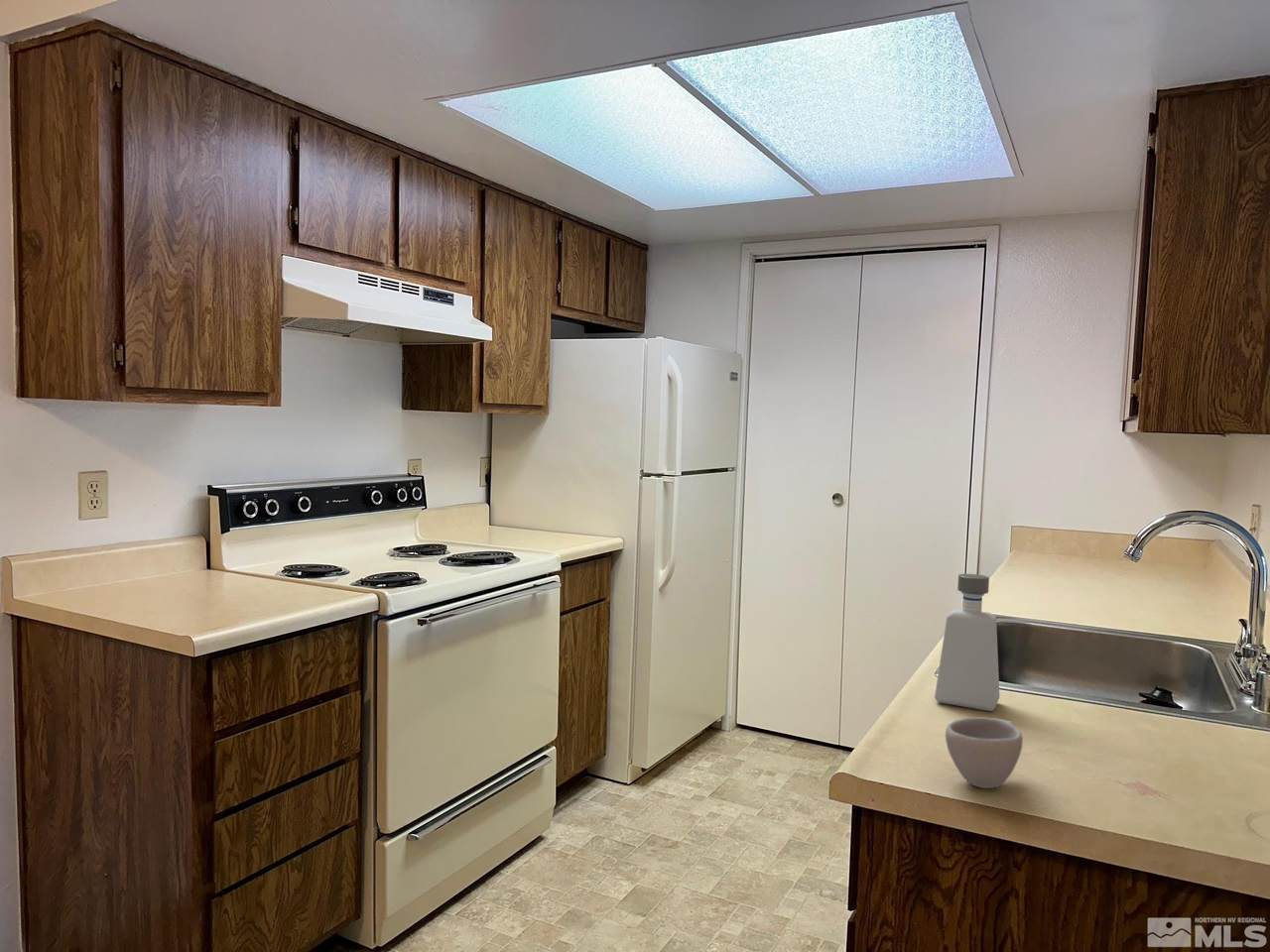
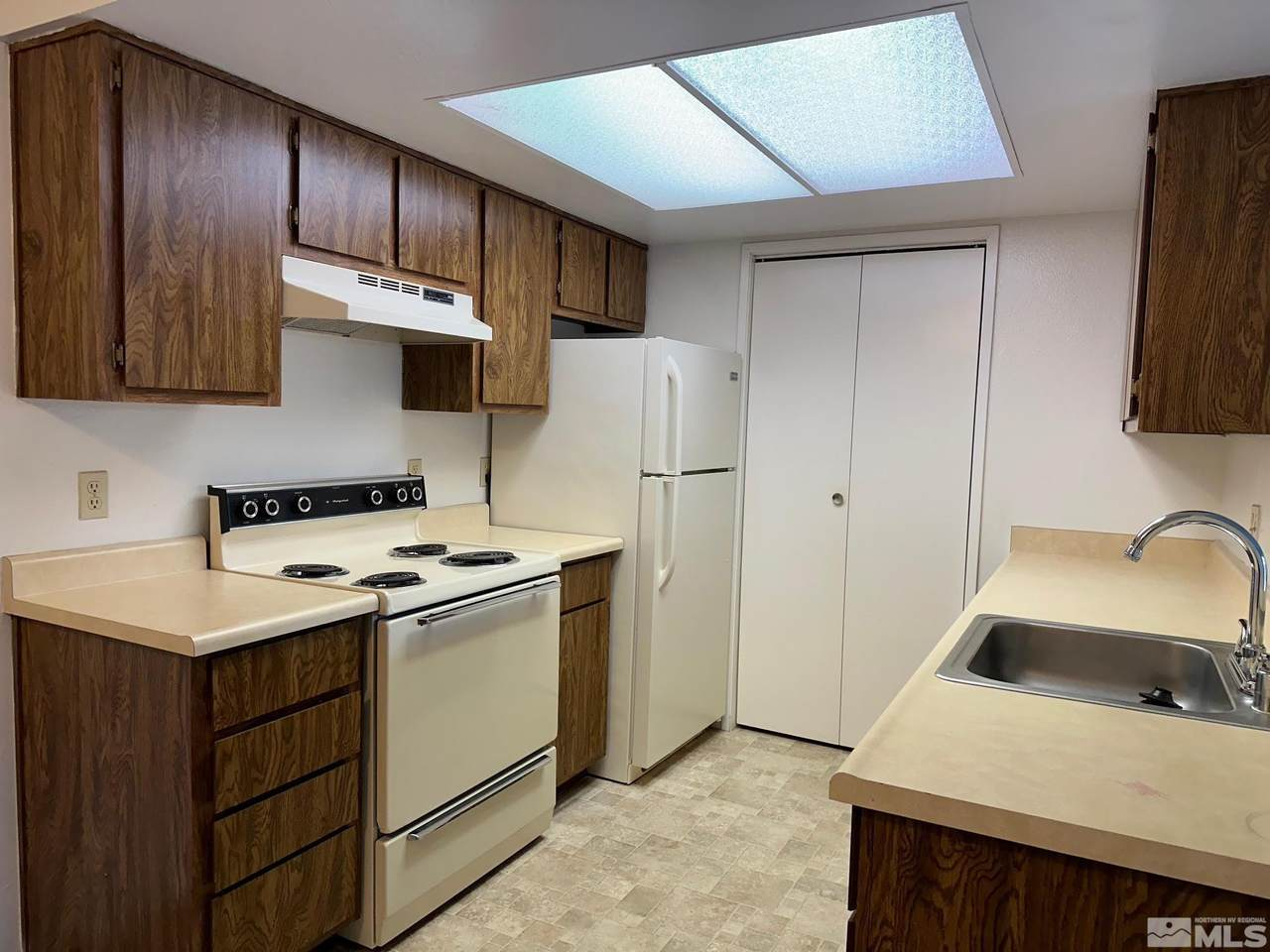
- cup [945,716,1024,789]
- soap dispenser [934,573,1000,712]
